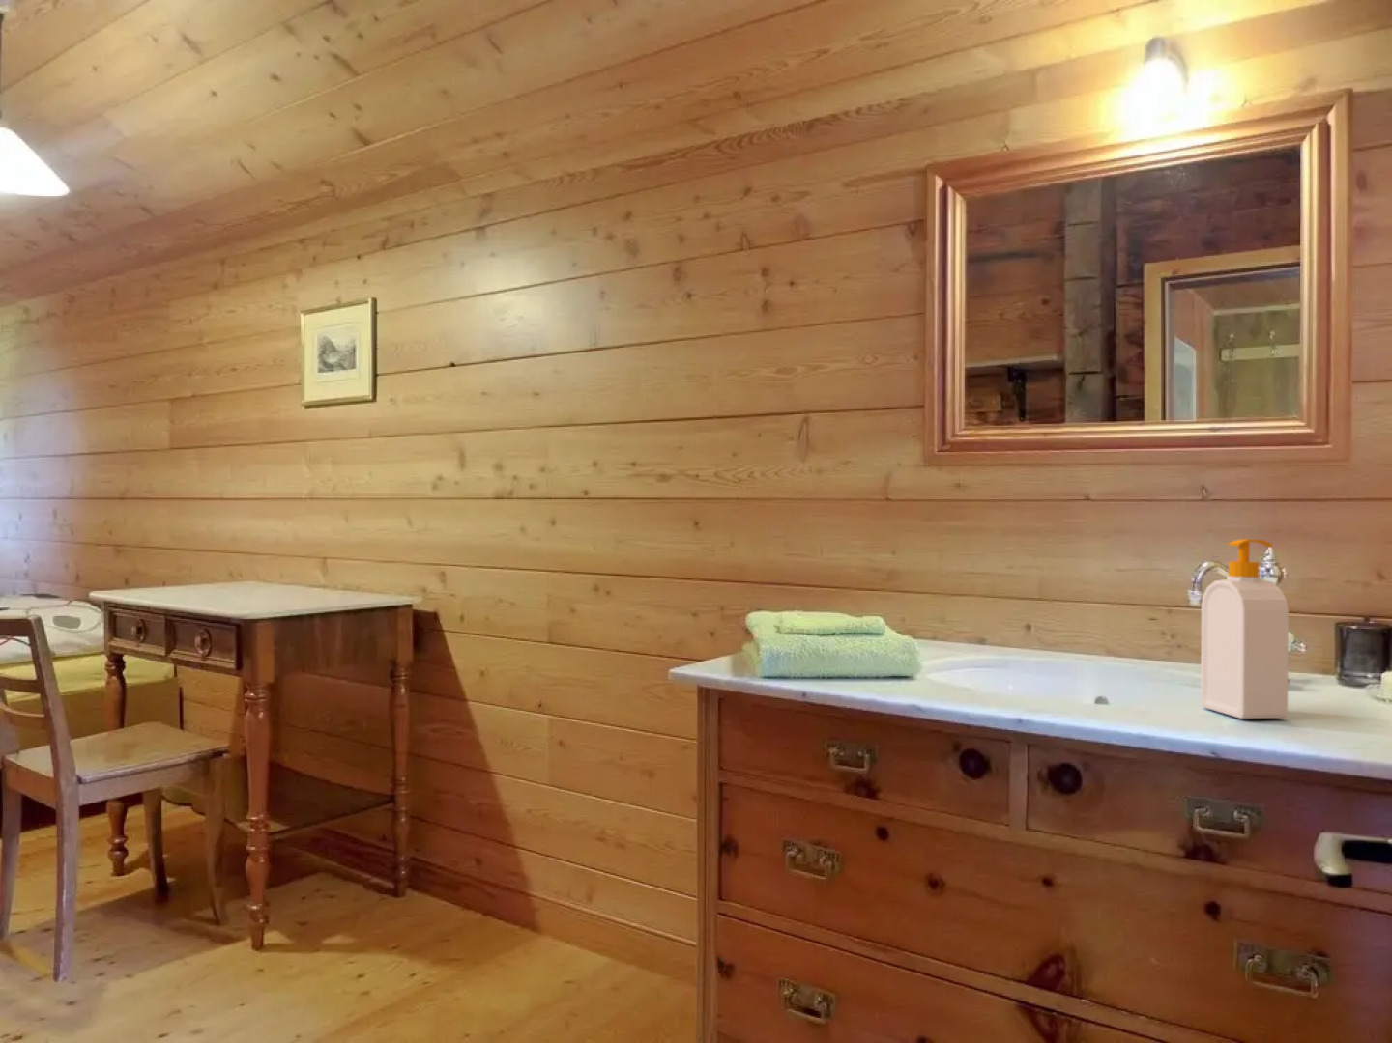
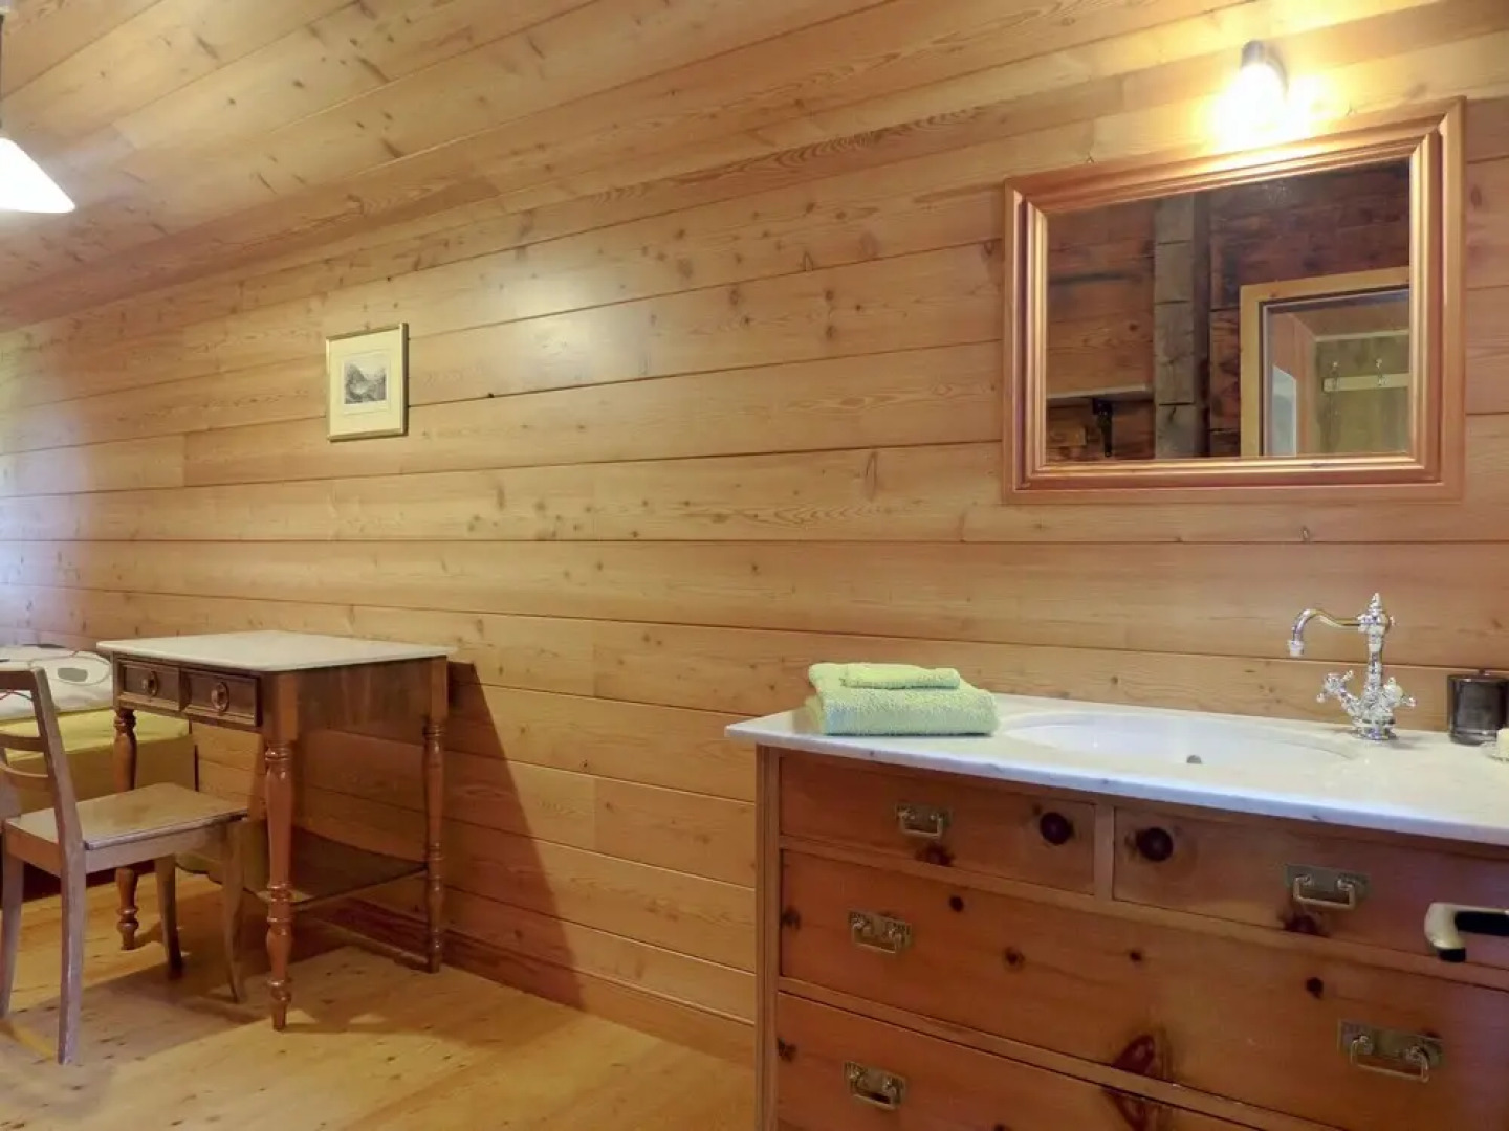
- soap bottle [1199,538,1290,720]
